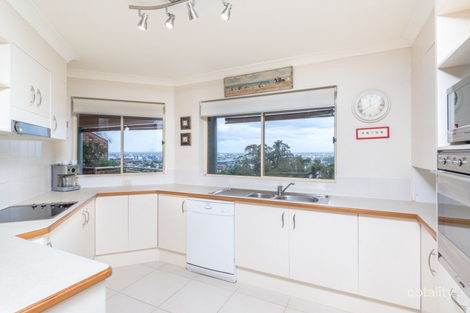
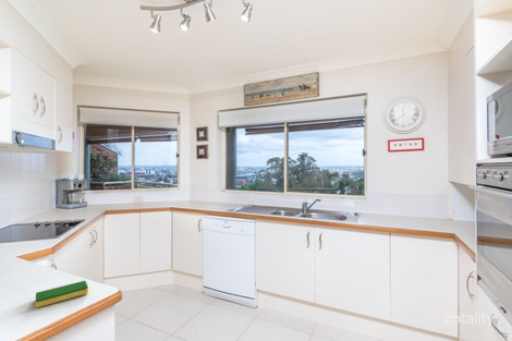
+ dish sponge [35,280,89,308]
